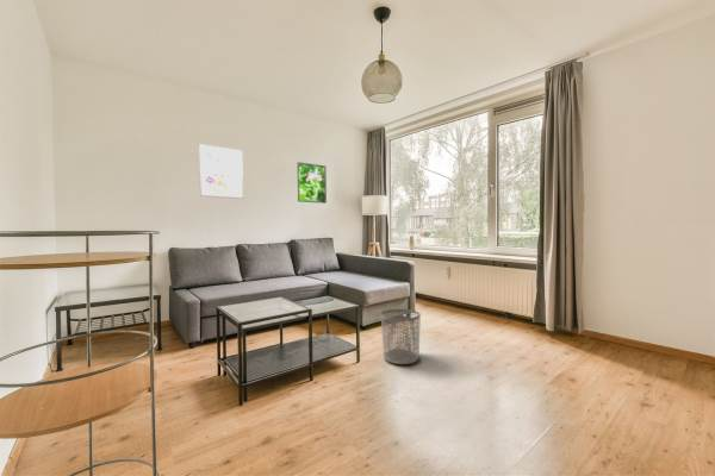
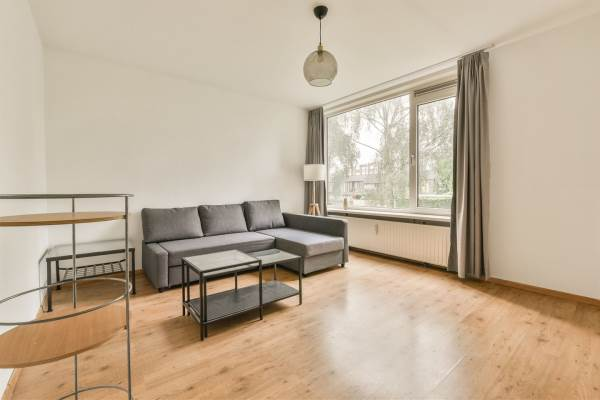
- wall art [198,143,244,200]
- waste bin [380,308,422,365]
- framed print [297,161,328,205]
